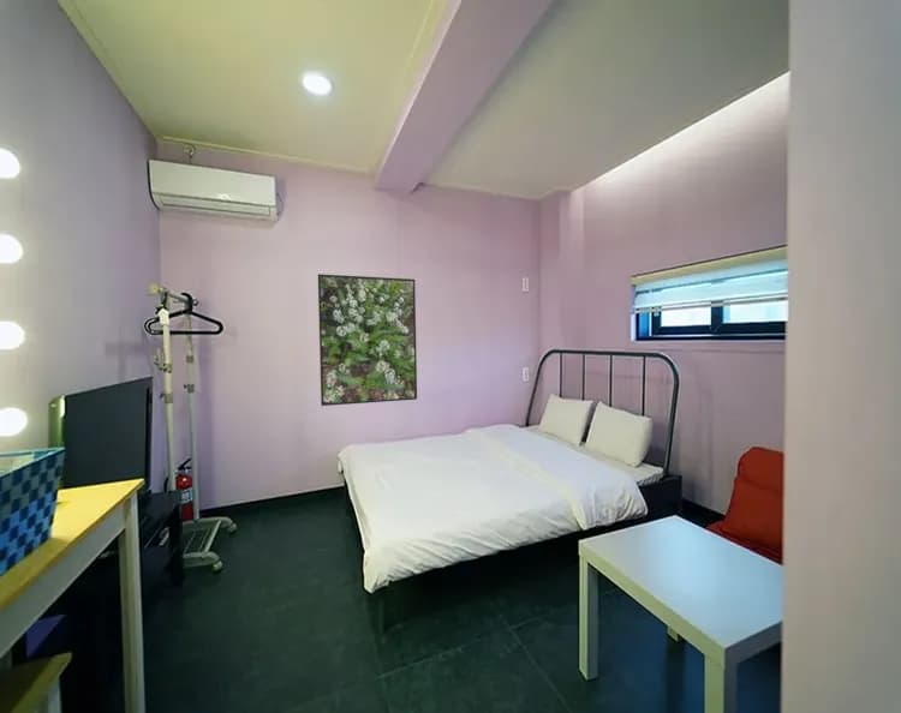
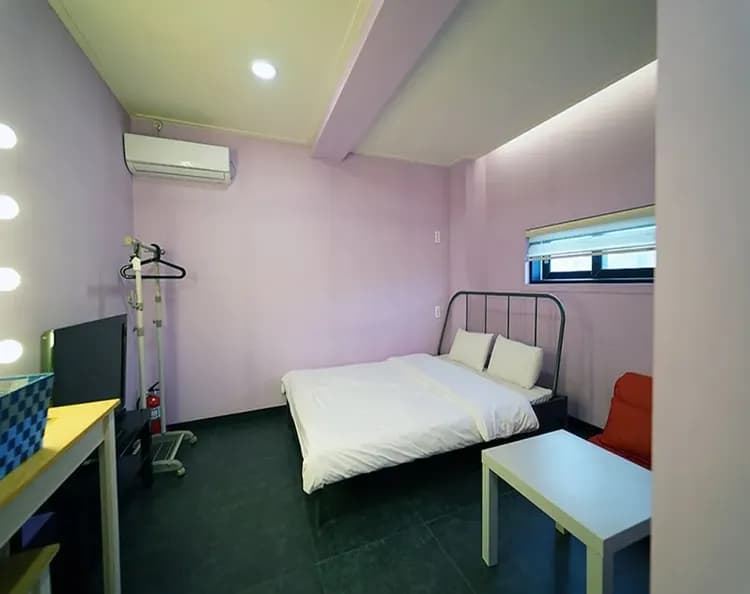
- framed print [317,272,418,407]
